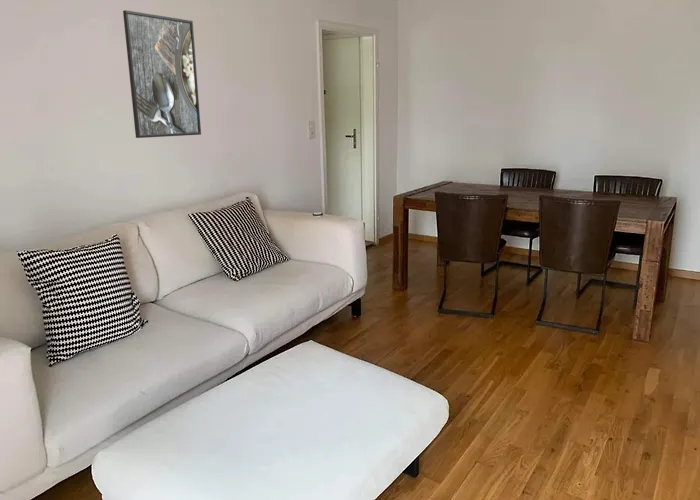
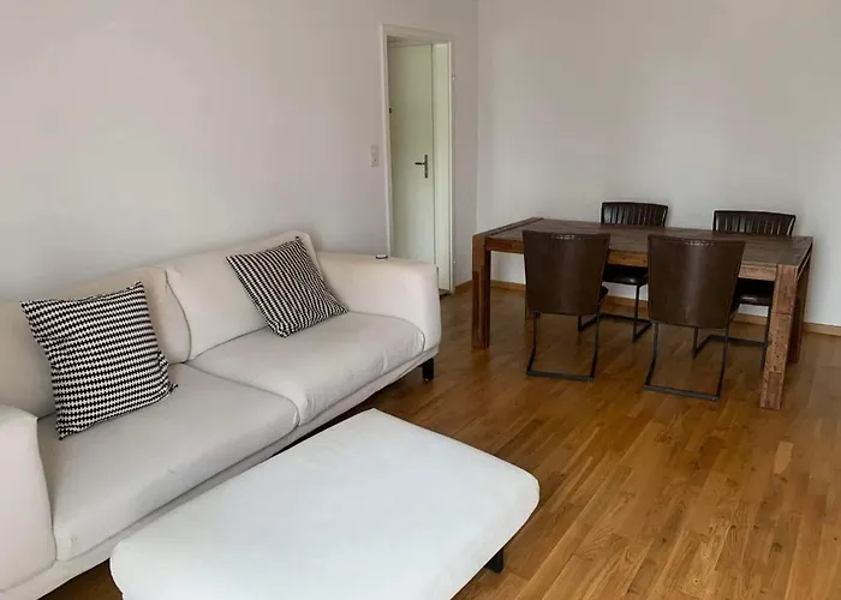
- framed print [122,9,202,139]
